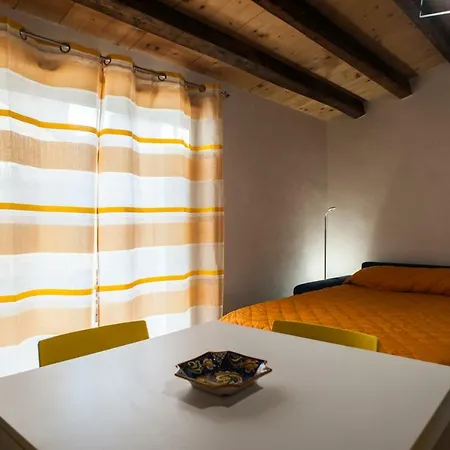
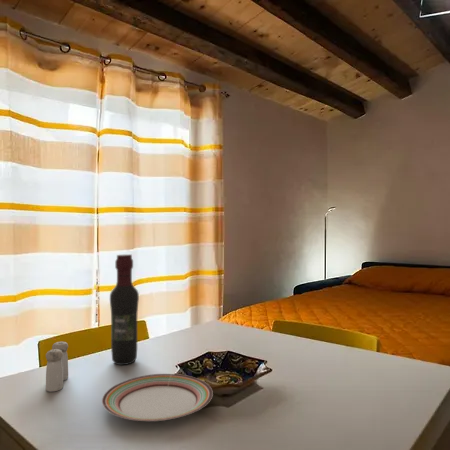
+ wine bottle [109,253,140,366]
+ plate [101,373,214,422]
+ salt and pepper shaker [45,341,69,393]
